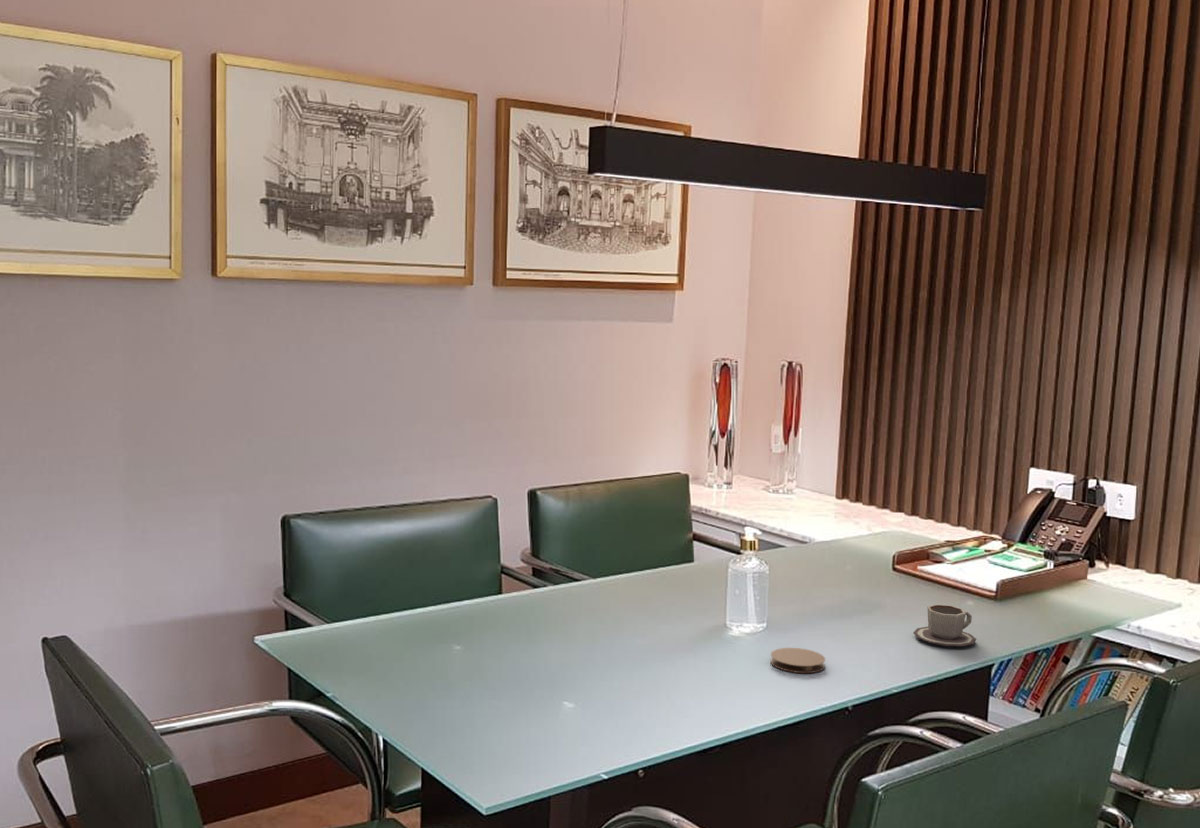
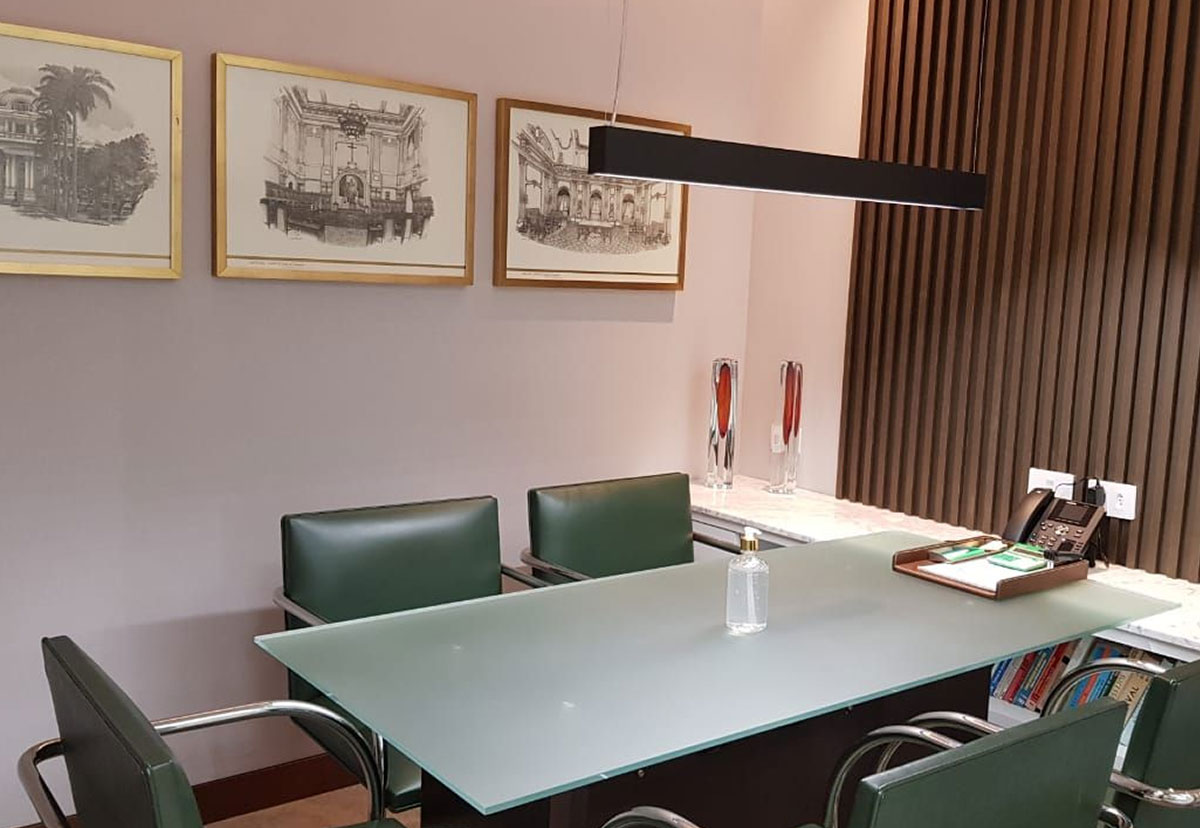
- coaster [770,647,826,674]
- cup [913,603,977,648]
